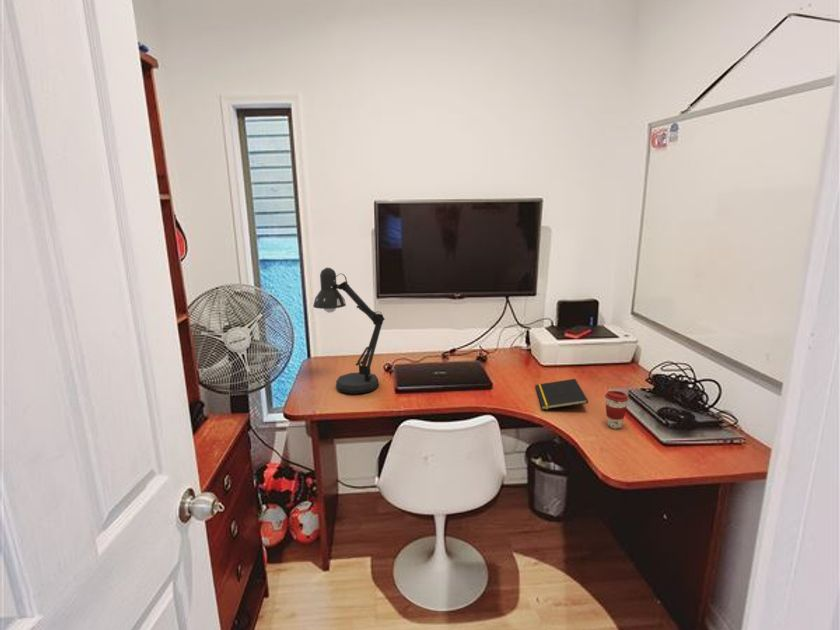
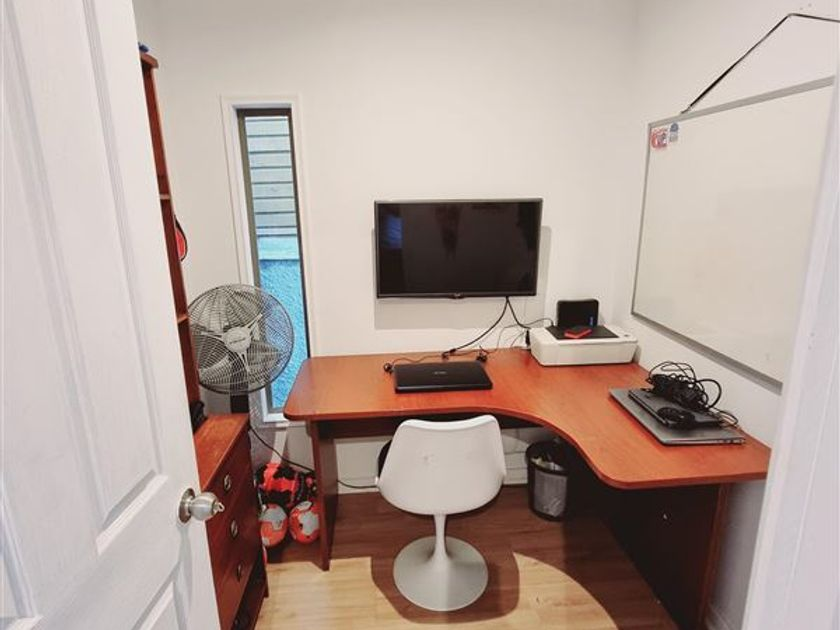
- notepad [534,378,589,411]
- desk lamp [312,267,386,395]
- coffee cup [604,390,629,430]
